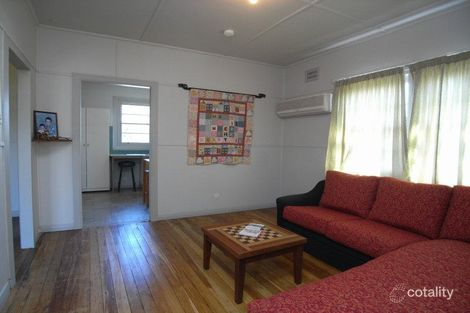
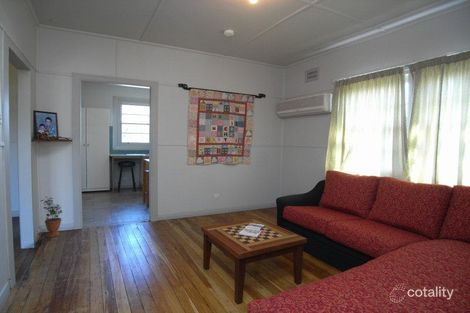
+ potted plant [40,195,63,238]
